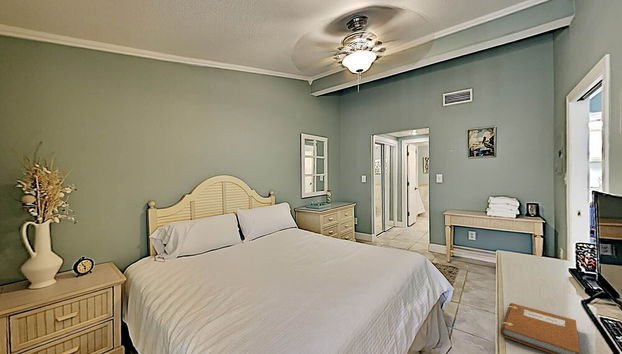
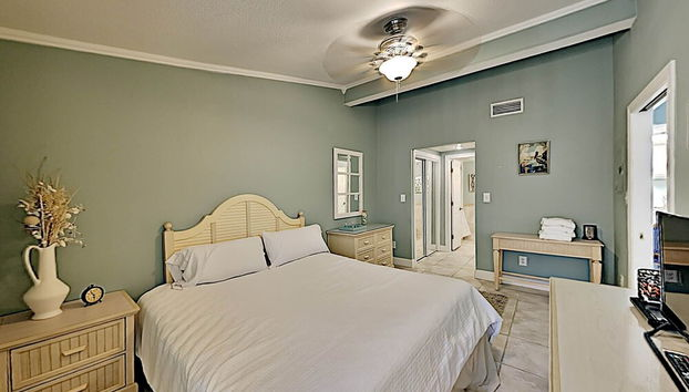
- notebook [499,302,581,354]
